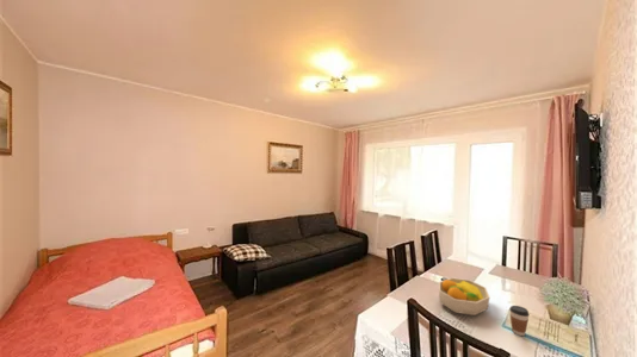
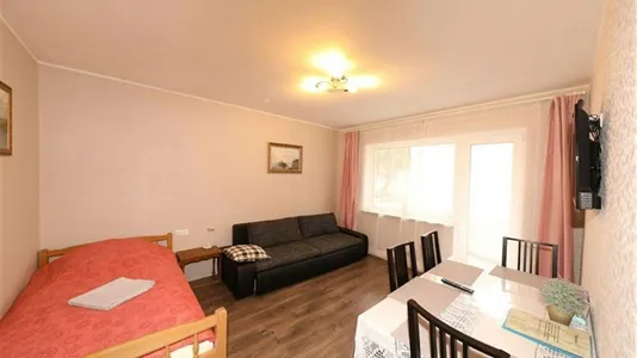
- coffee cup [508,305,531,337]
- fruit bowl [438,277,491,317]
